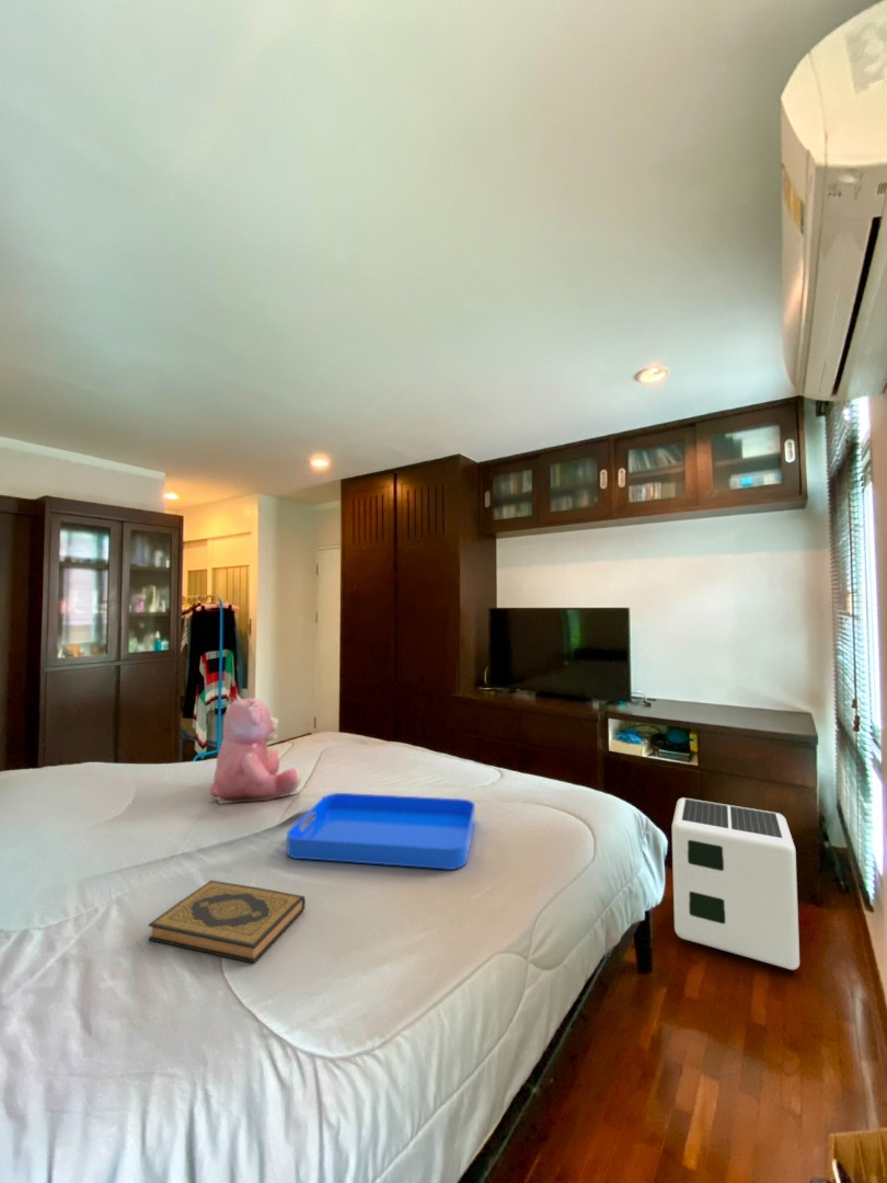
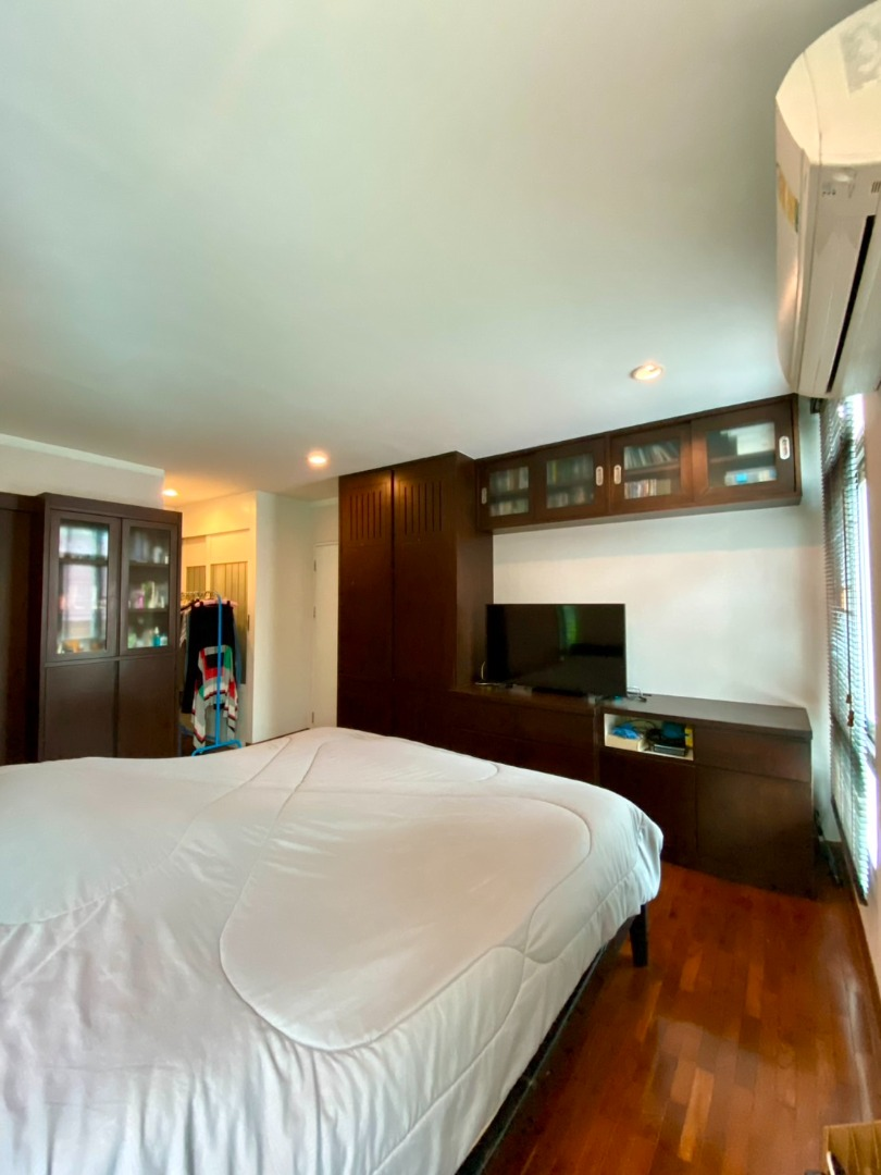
- air purifier [671,796,800,970]
- hardback book [147,880,307,964]
- teddy bear [208,694,302,805]
- serving tray [286,792,476,871]
